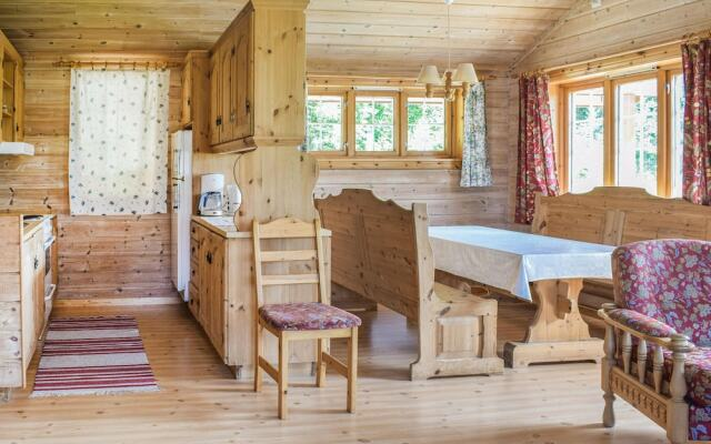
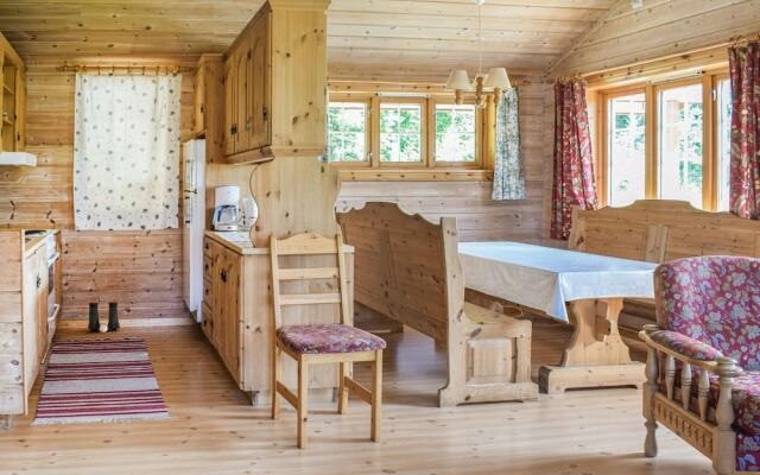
+ boots [87,302,121,334]
